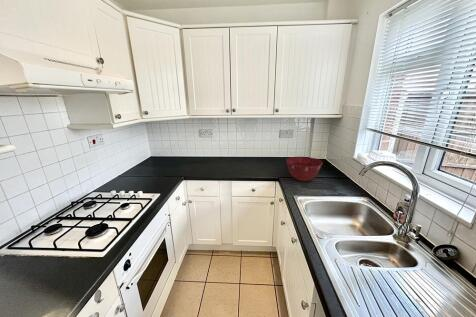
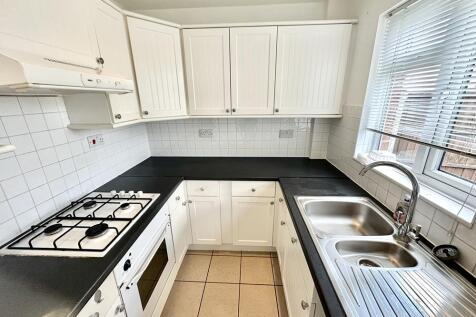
- mixing bowl [285,156,324,182]
